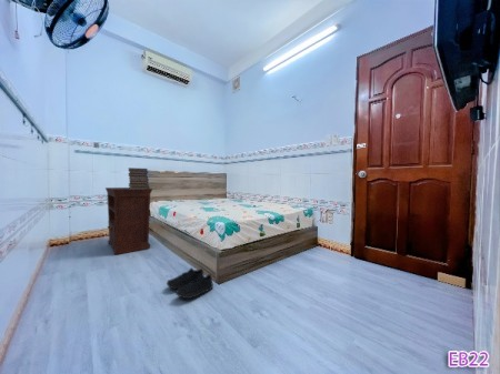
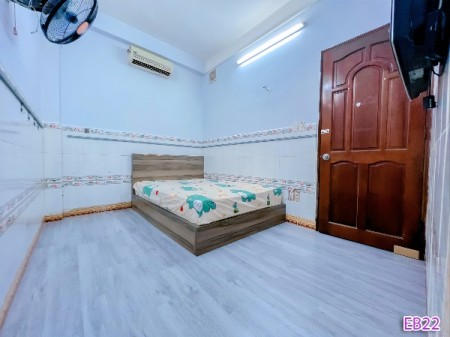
- book stack [128,166,150,189]
- shoe [166,266,214,300]
- nightstand [104,186,153,256]
